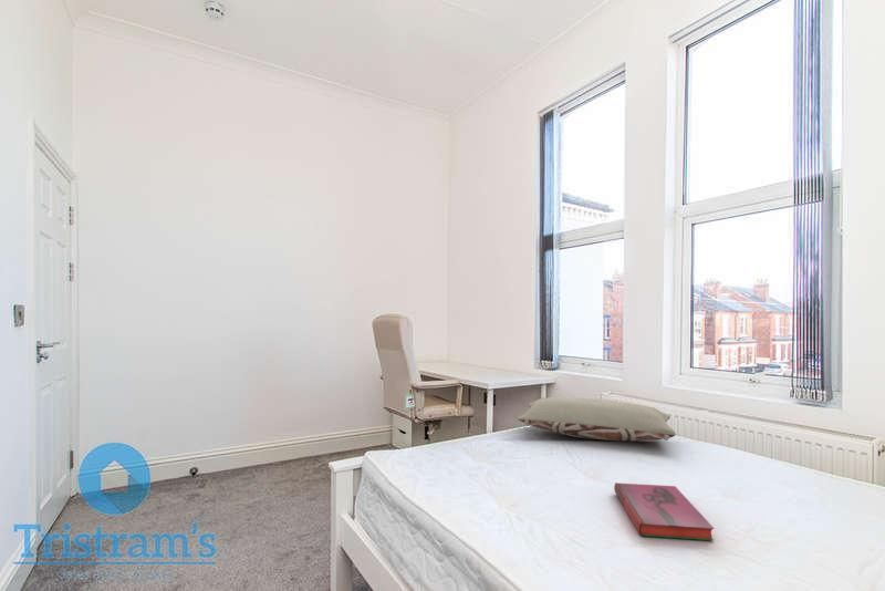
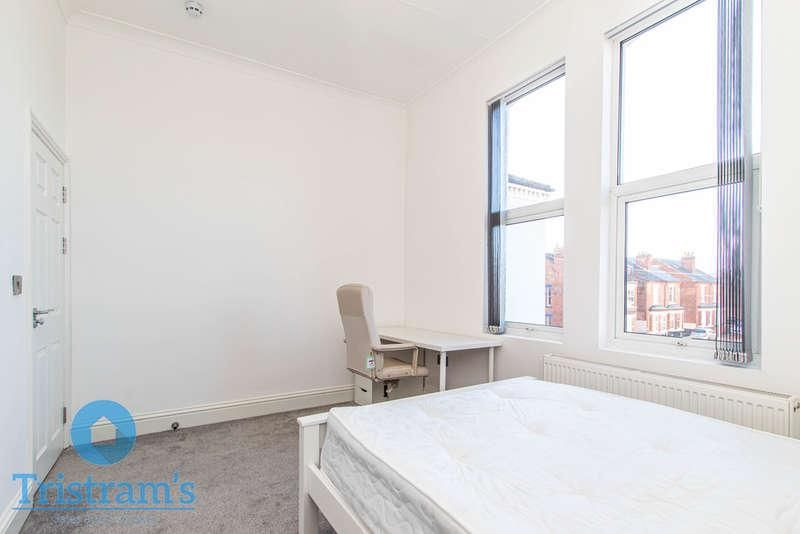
- hardback book [613,481,715,541]
- pillow [517,396,677,443]
